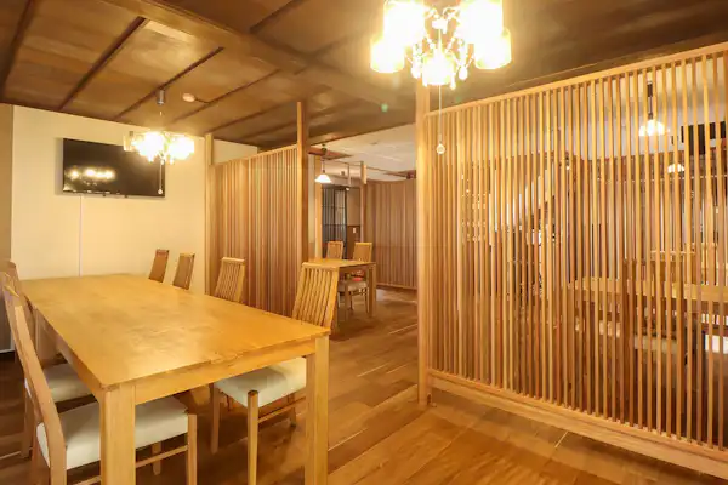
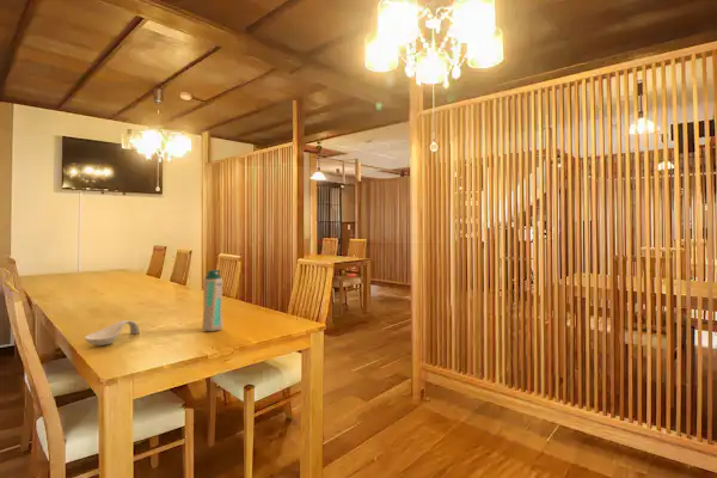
+ water bottle [201,269,223,332]
+ spoon rest [84,319,141,347]
